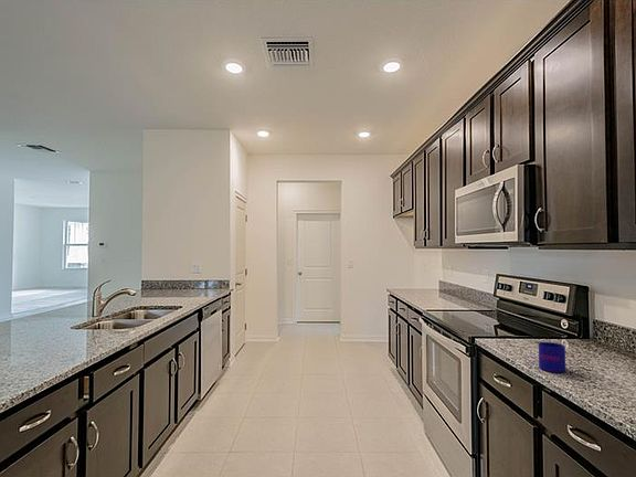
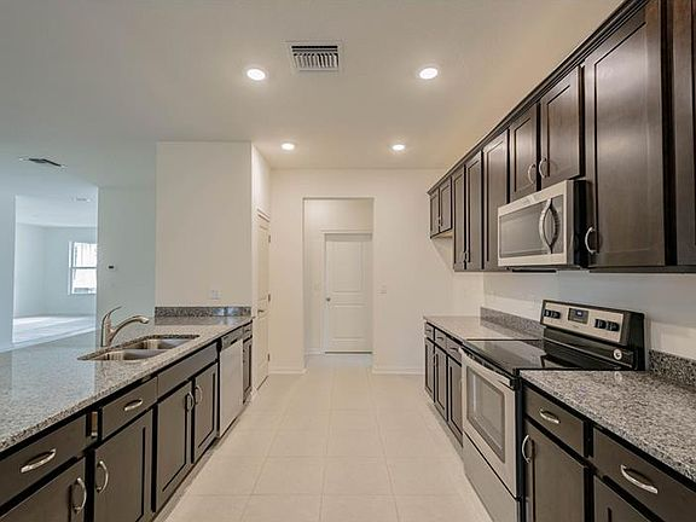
- mug [538,341,566,373]
